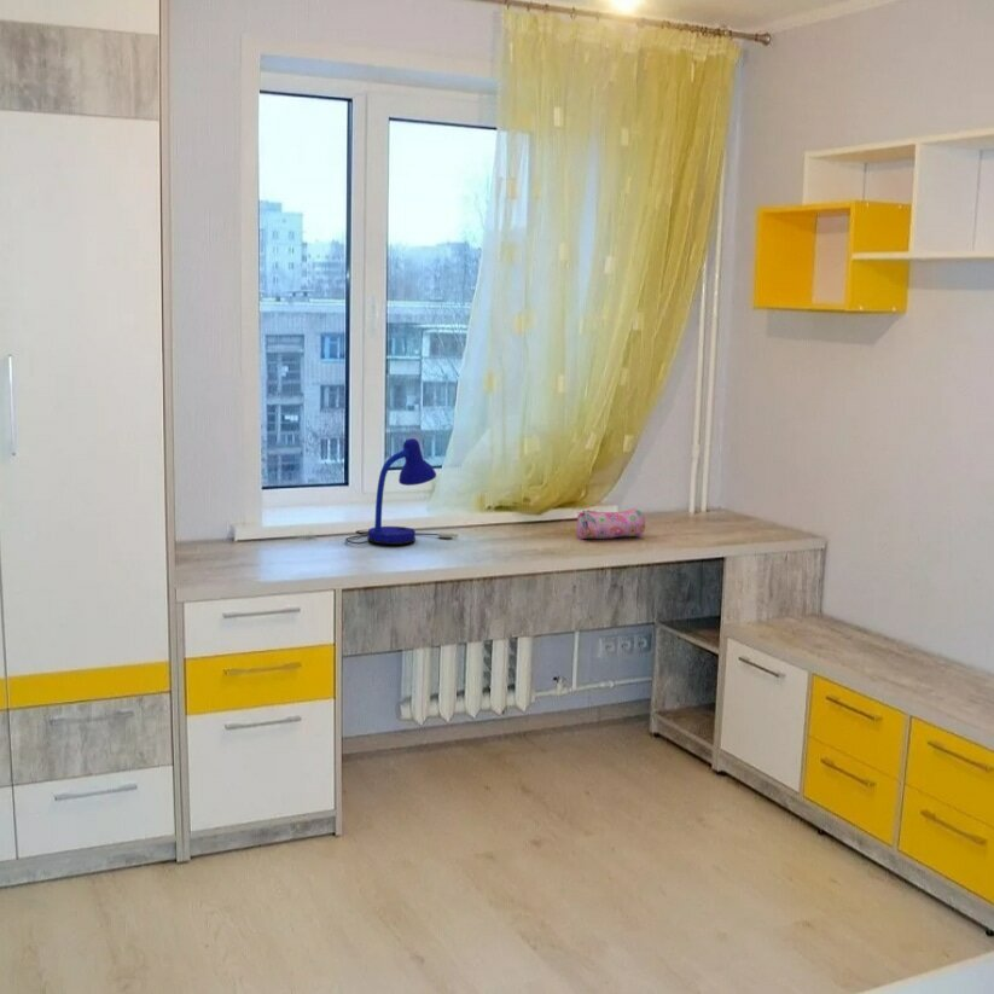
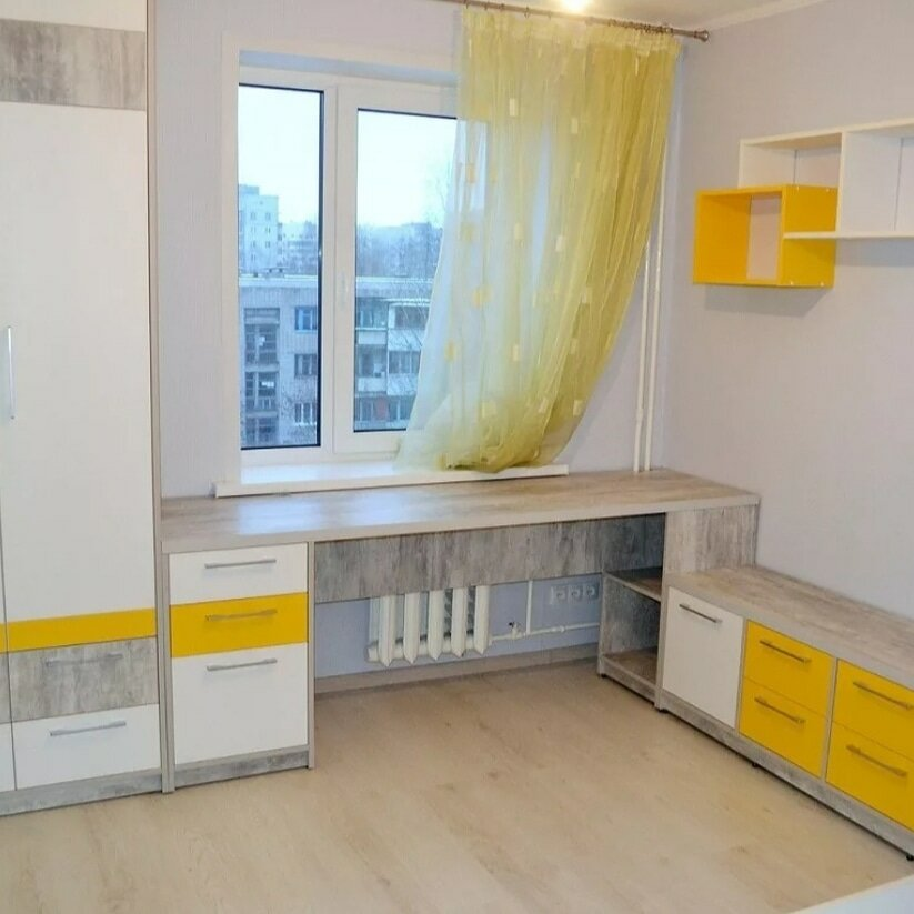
- pencil case [576,507,646,540]
- desk lamp [344,437,460,546]
